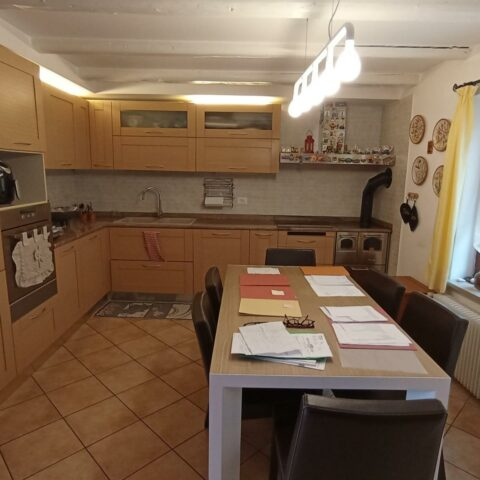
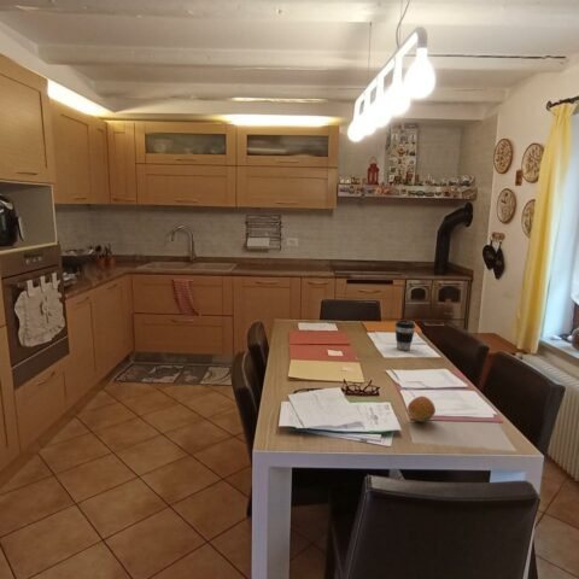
+ fruit [407,394,437,423]
+ coffee cup [394,320,416,351]
